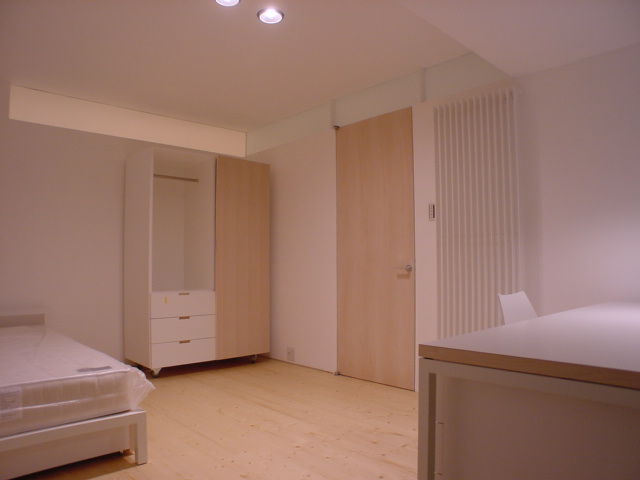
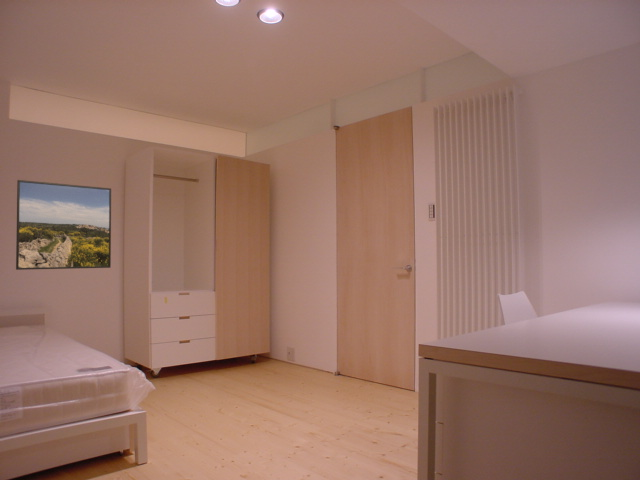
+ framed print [15,179,112,271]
